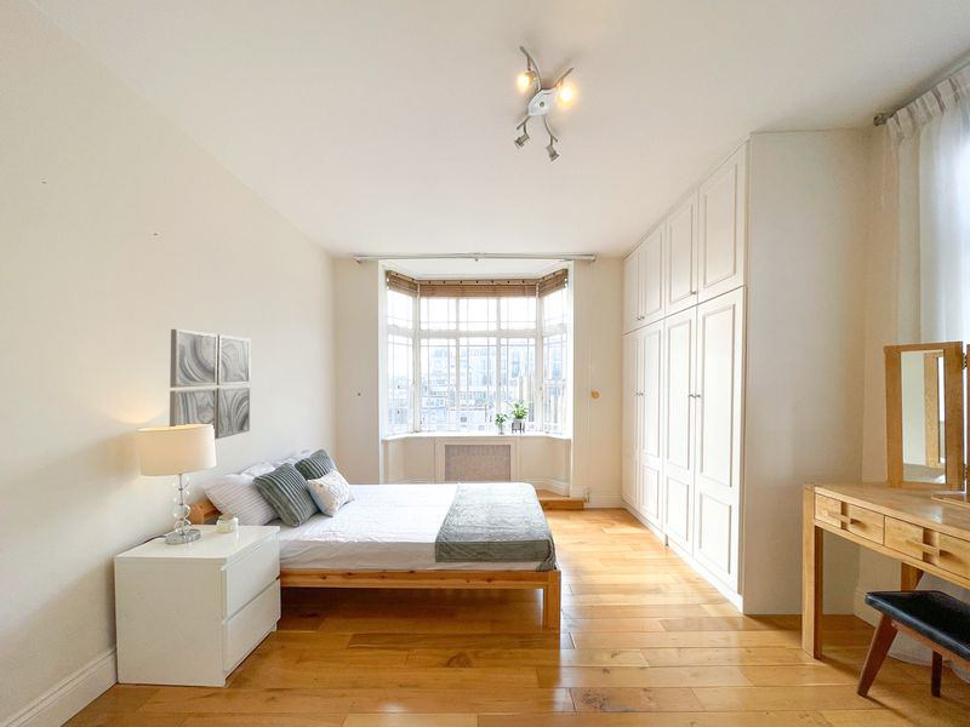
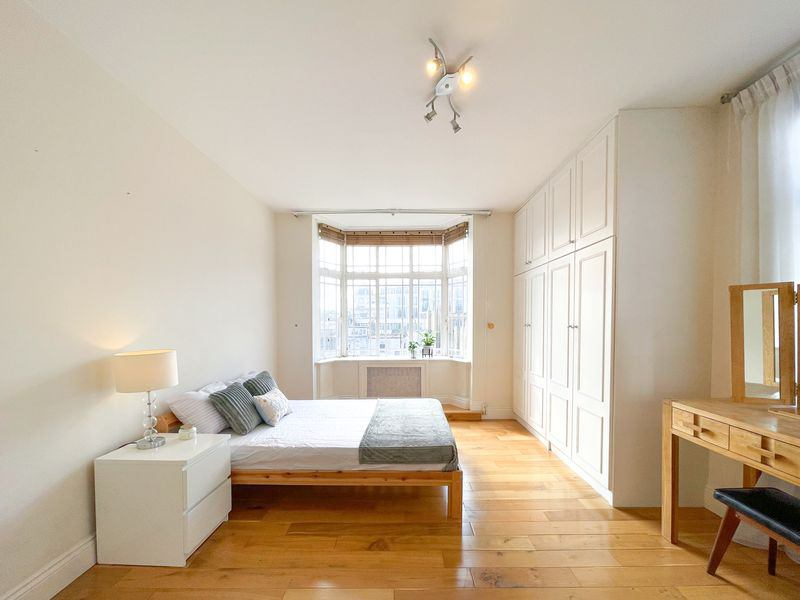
- wall art [169,328,252,441]
